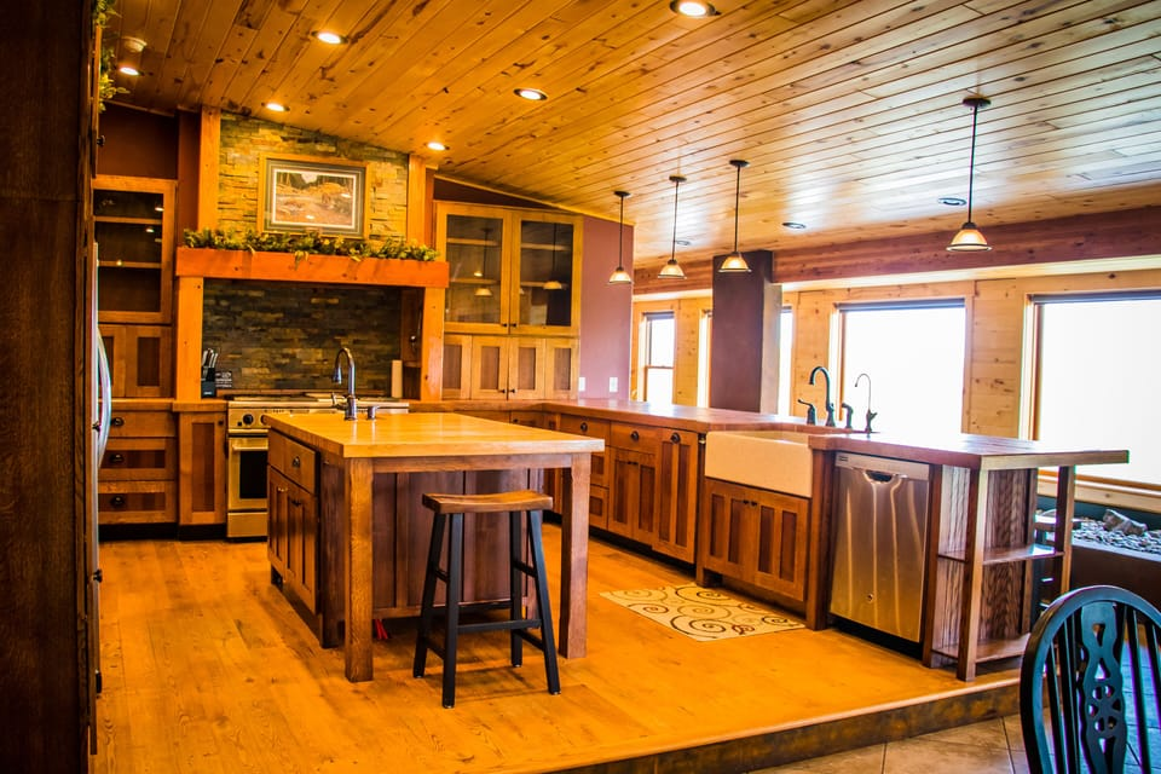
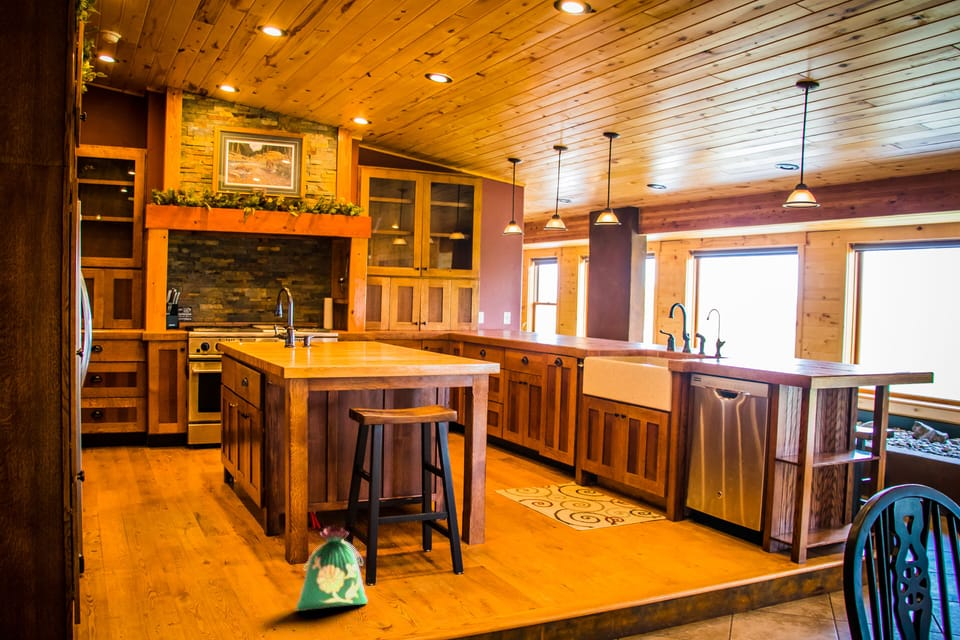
+ bag [295,525,369,612]
